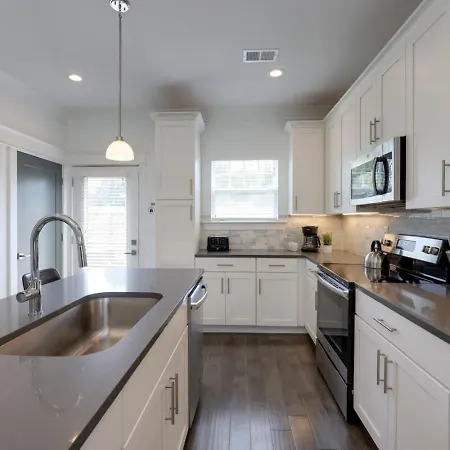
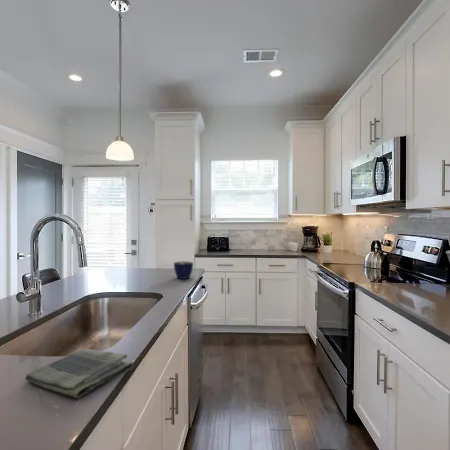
+ cup [173,260,194,280]
+ dish towel [24,348,134,399]
